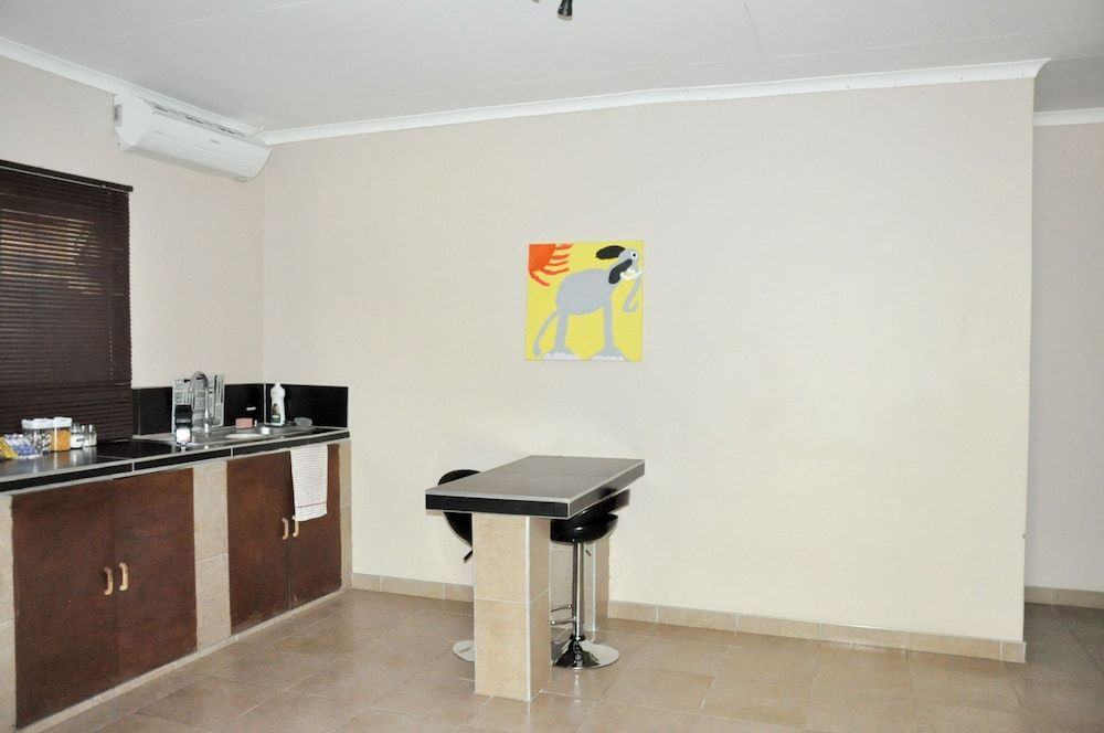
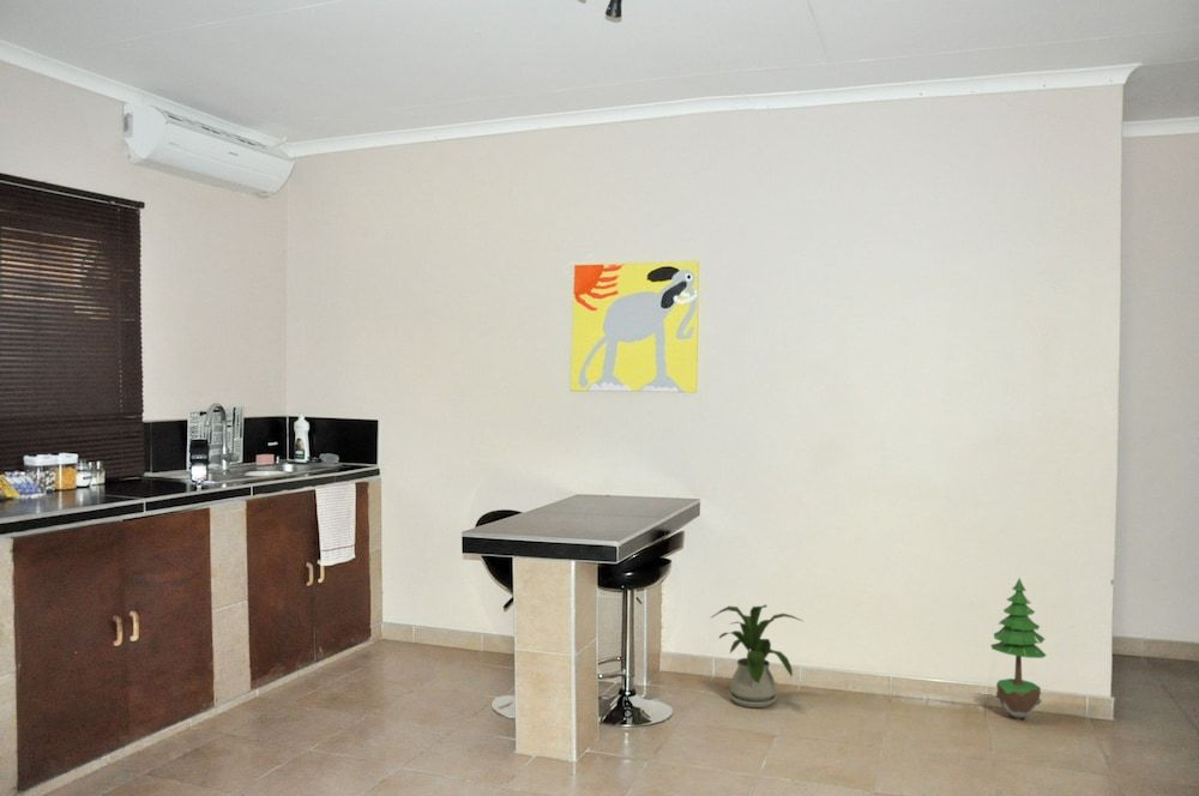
+ house plant [710,604,803,708]
+ potted tree [989,577,1048,720]
